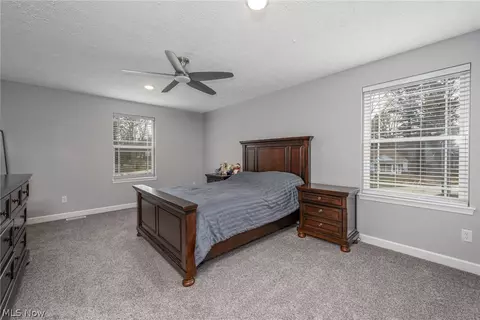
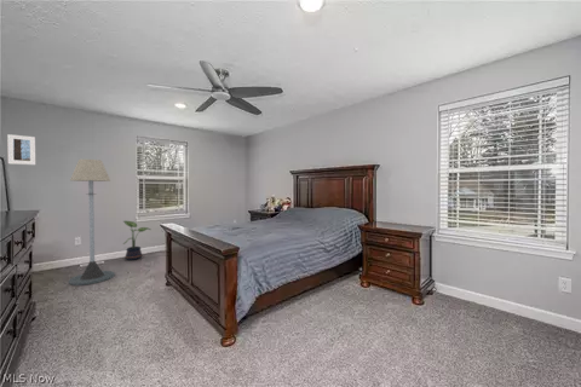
+ floor lamp [68,158,116,287]
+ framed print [6,133,36,166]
+ potted plant [122,220,151,261]
